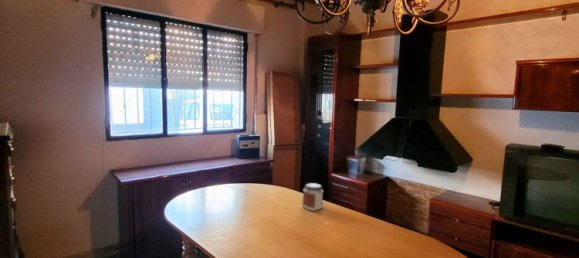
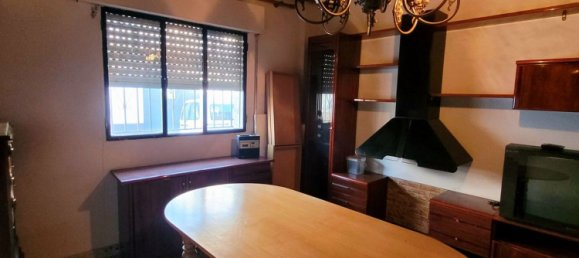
- jar [301,182,324,212]
